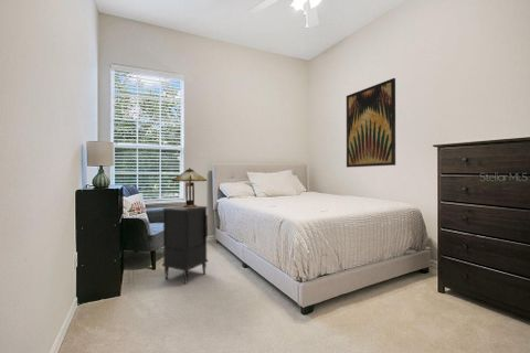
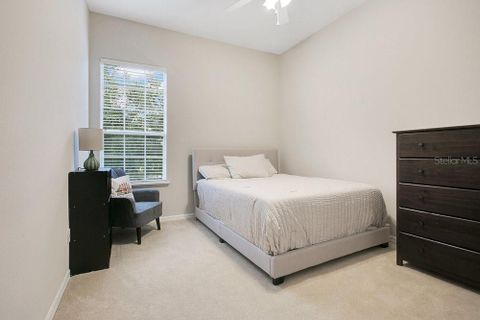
- nightstand [161,204,210,285]
- table lamp [171,167,208,207]
- wall art [346,77,396,169]
